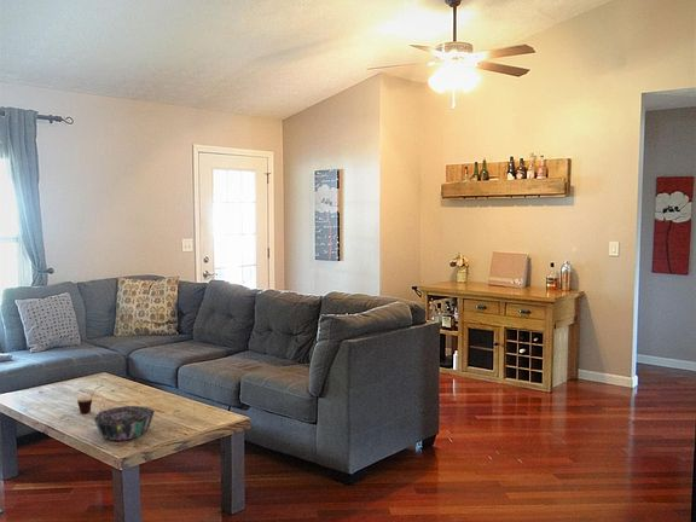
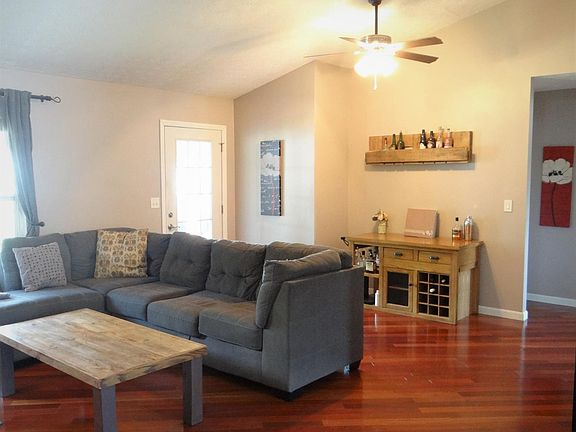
- decorative bowl [92,405,156,441]
- cup [76,384,105,414]
